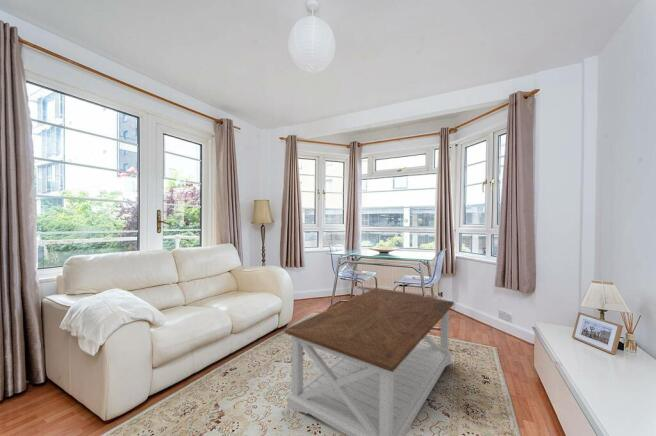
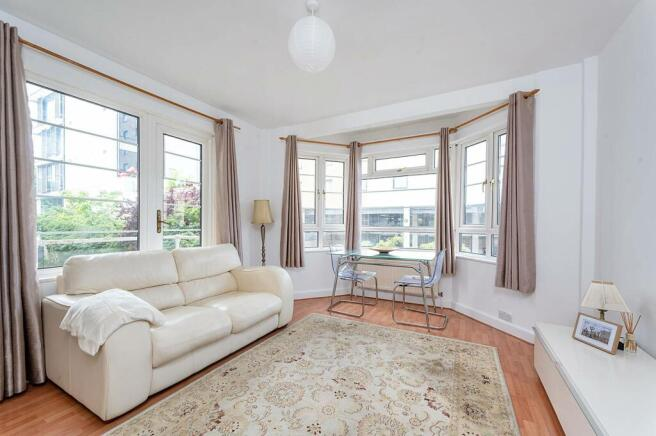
- coffee table [284,287,455,436]
